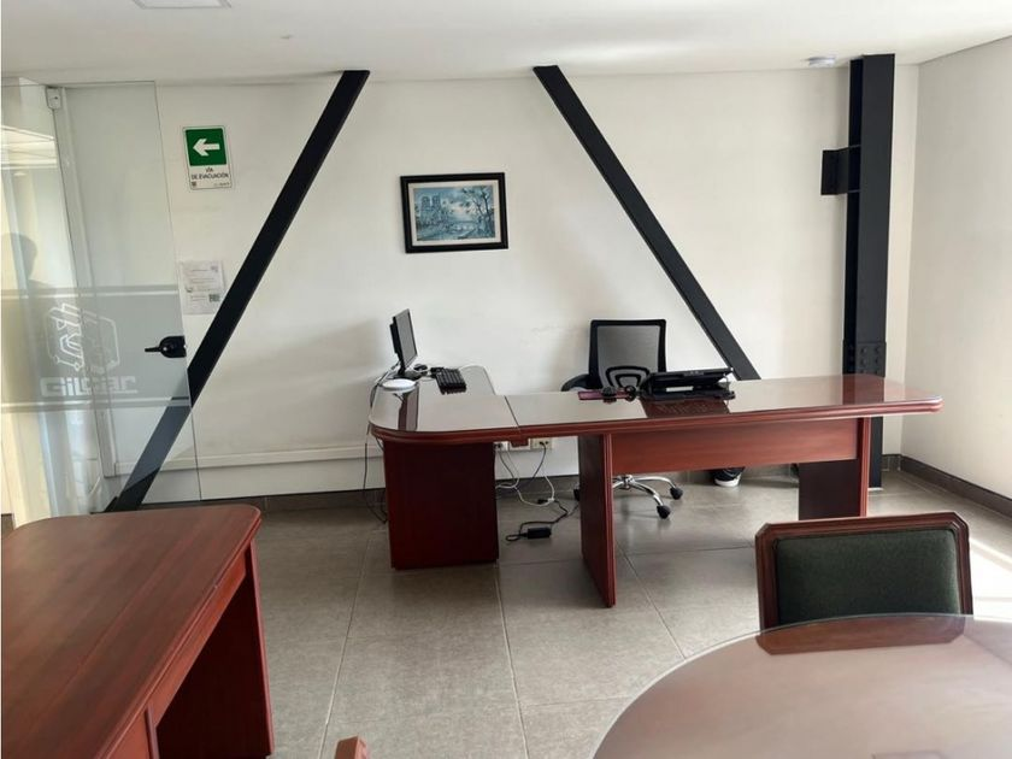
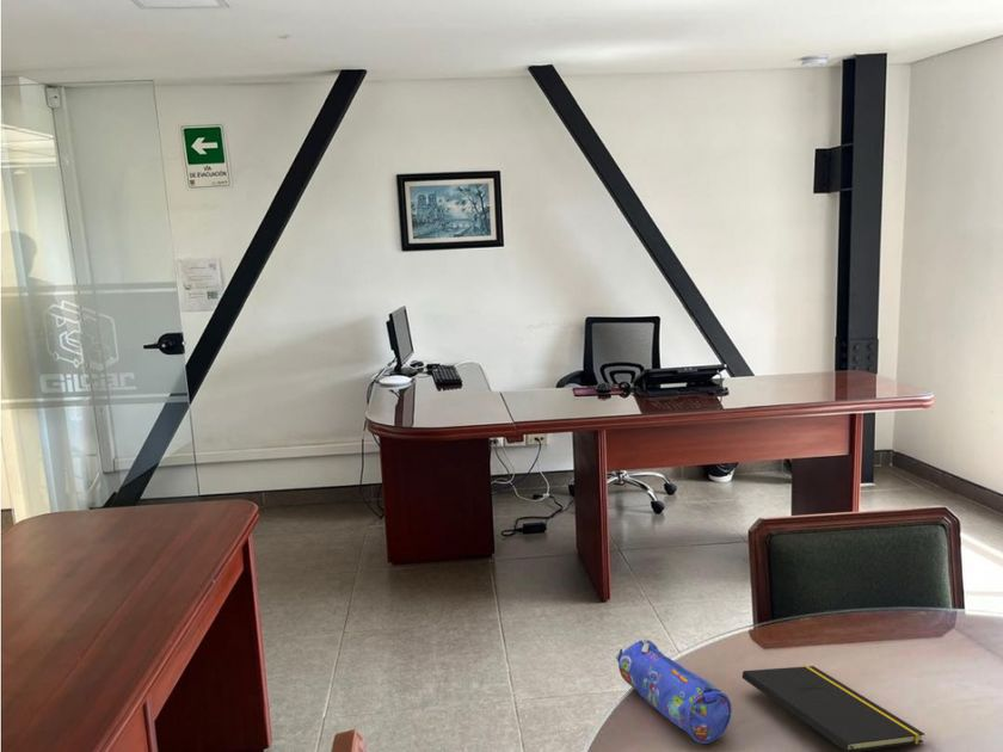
+ pencil case [615,637,733,745]
+ notepad [742,665,925,752]
